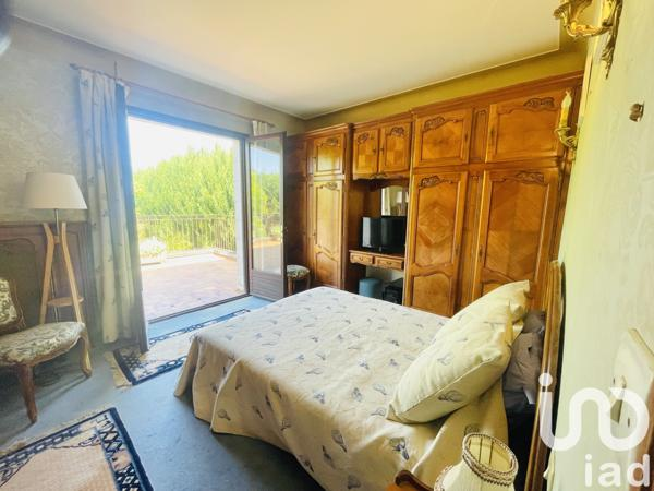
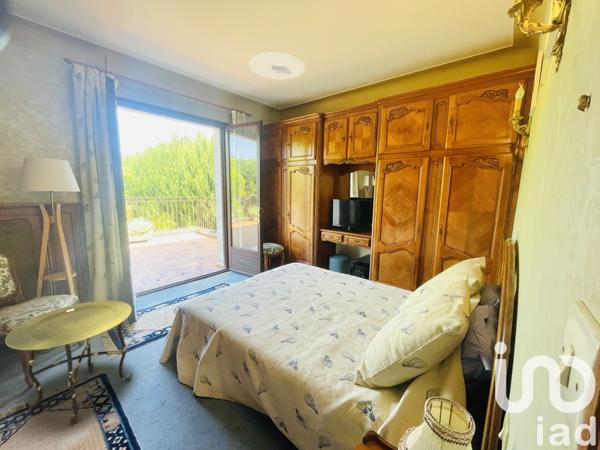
+ ceiling light [248,52,306,81]
+ side table [4,300,133,425]
